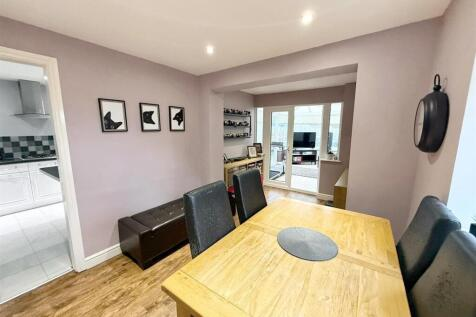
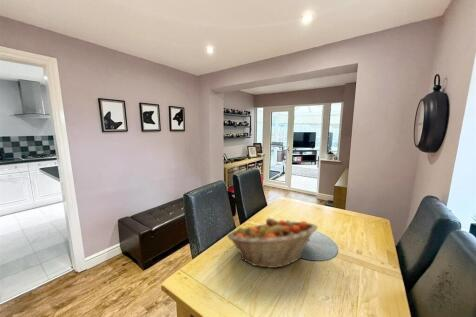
+ fruit basket [226,217,319,269]
